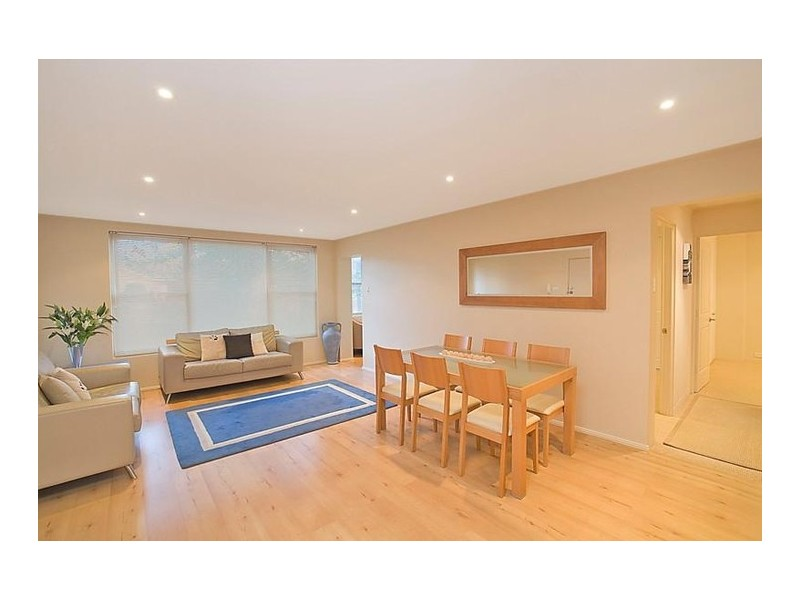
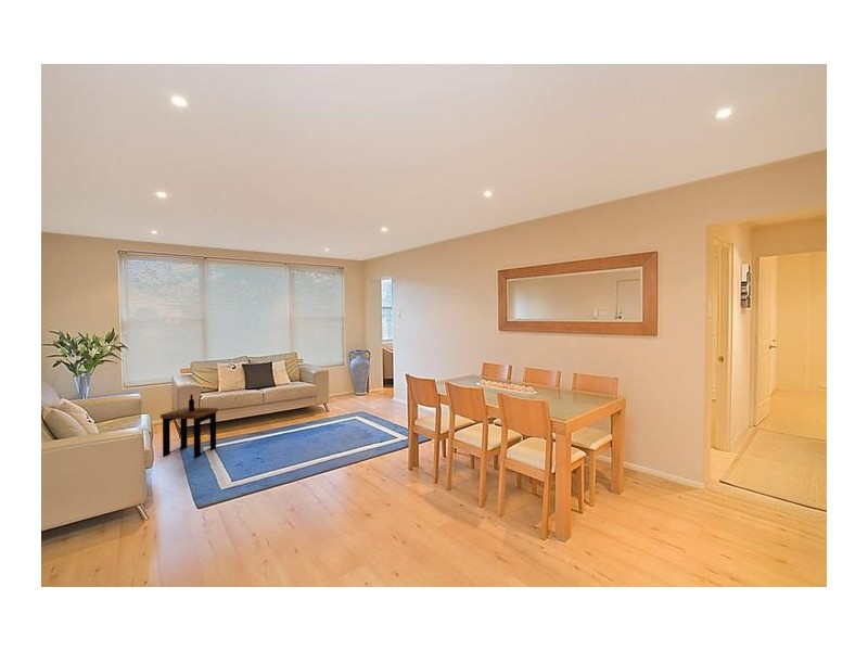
+ side table [159,393,219,459]
